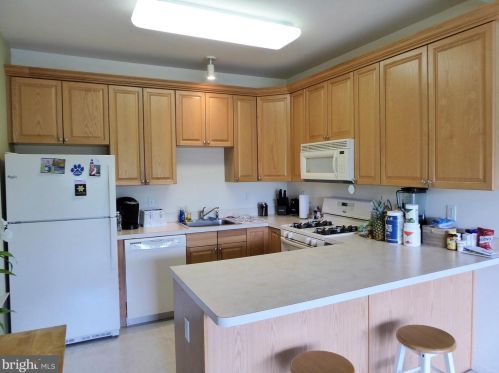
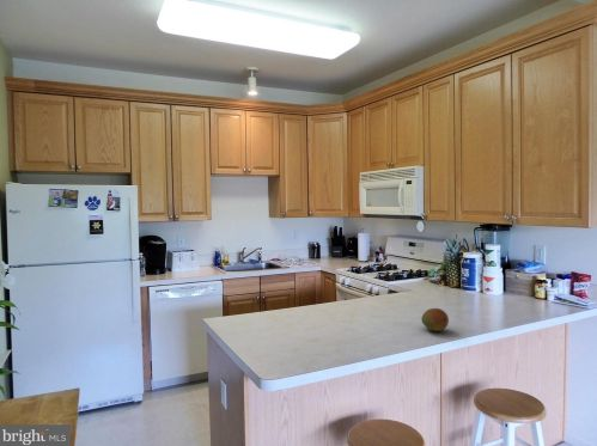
+ fruit [420,307,450,332]
